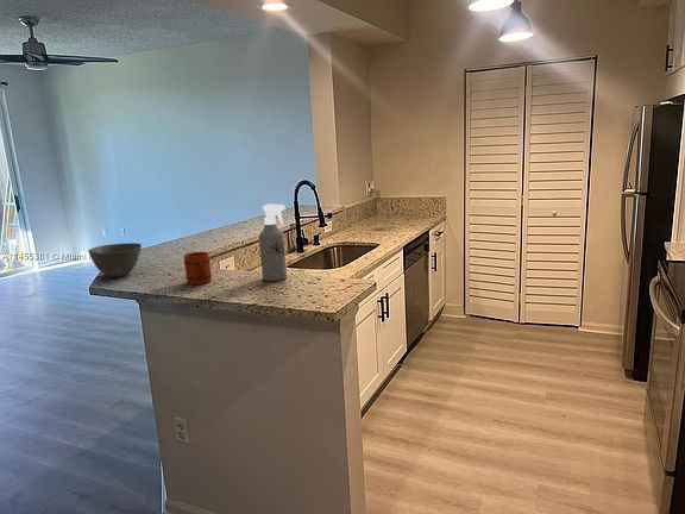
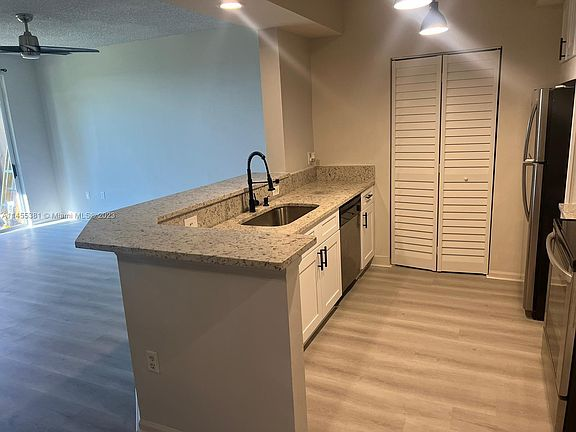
- mug [183,251,213,286]
- spray bottle [258,203,288,282]
- bowl [87,242,143,278]
